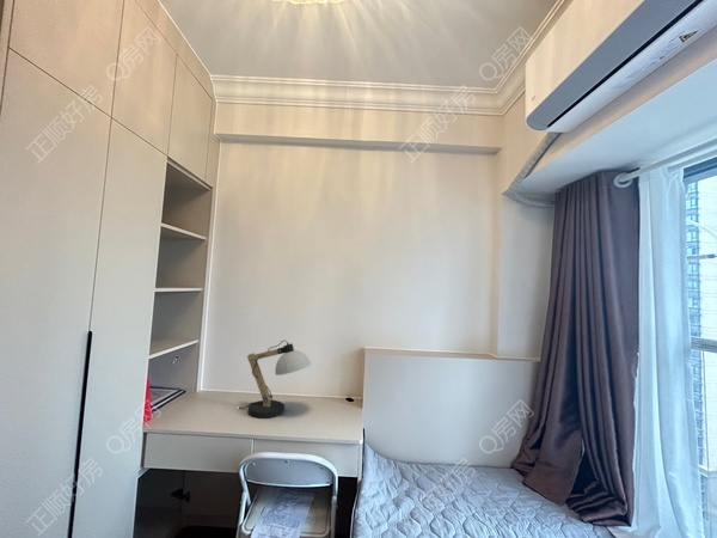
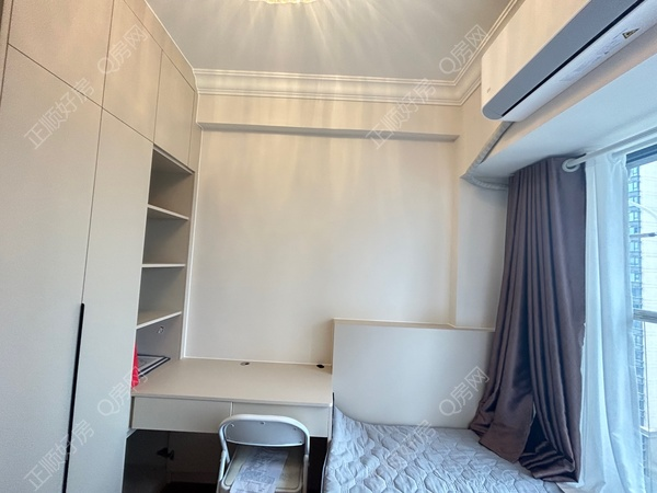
- desk lamp [240,340,312,420]
